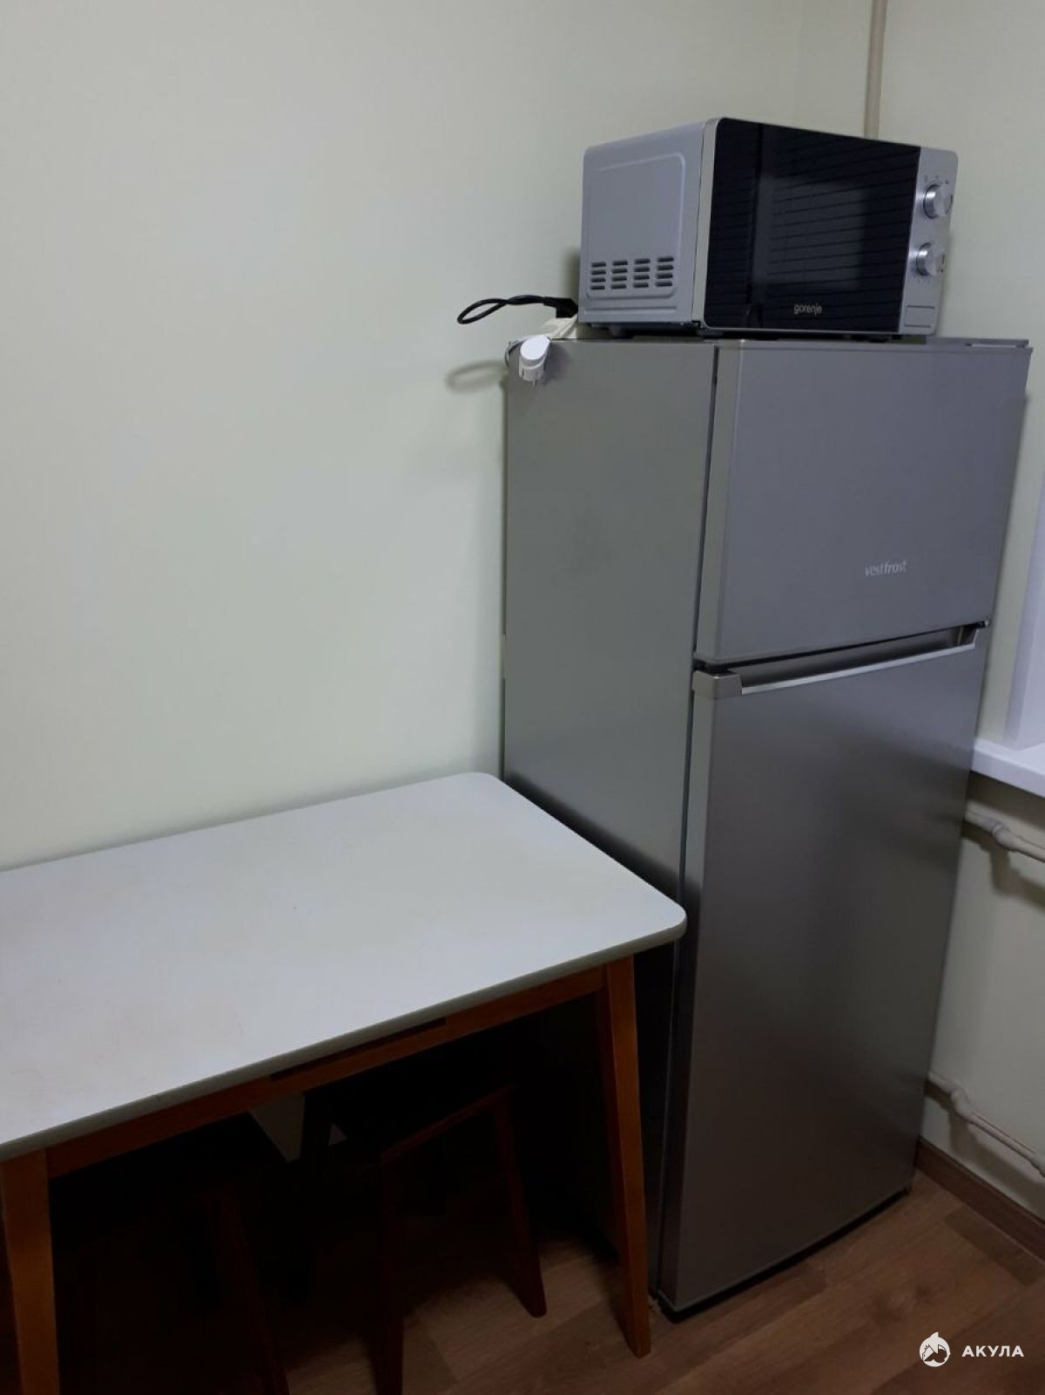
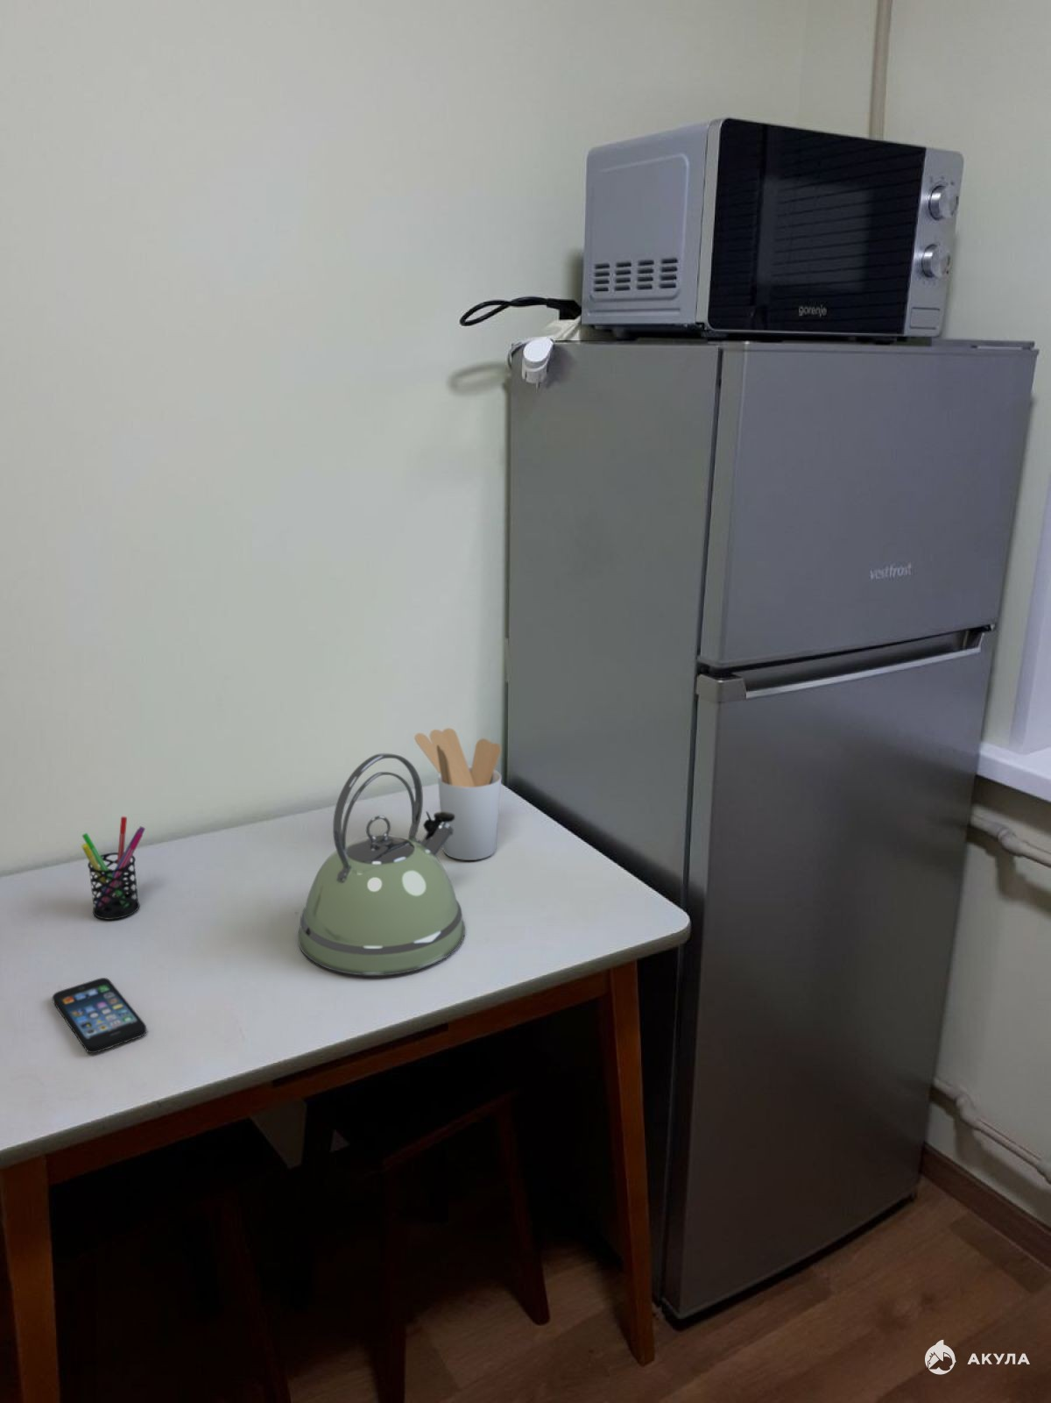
+ pen holder [82,815,146,920]
+ kettle [297,752,466,977]
+ smartphone [52,977,147,1054]
+ utensil holder [414,727,502,861]
